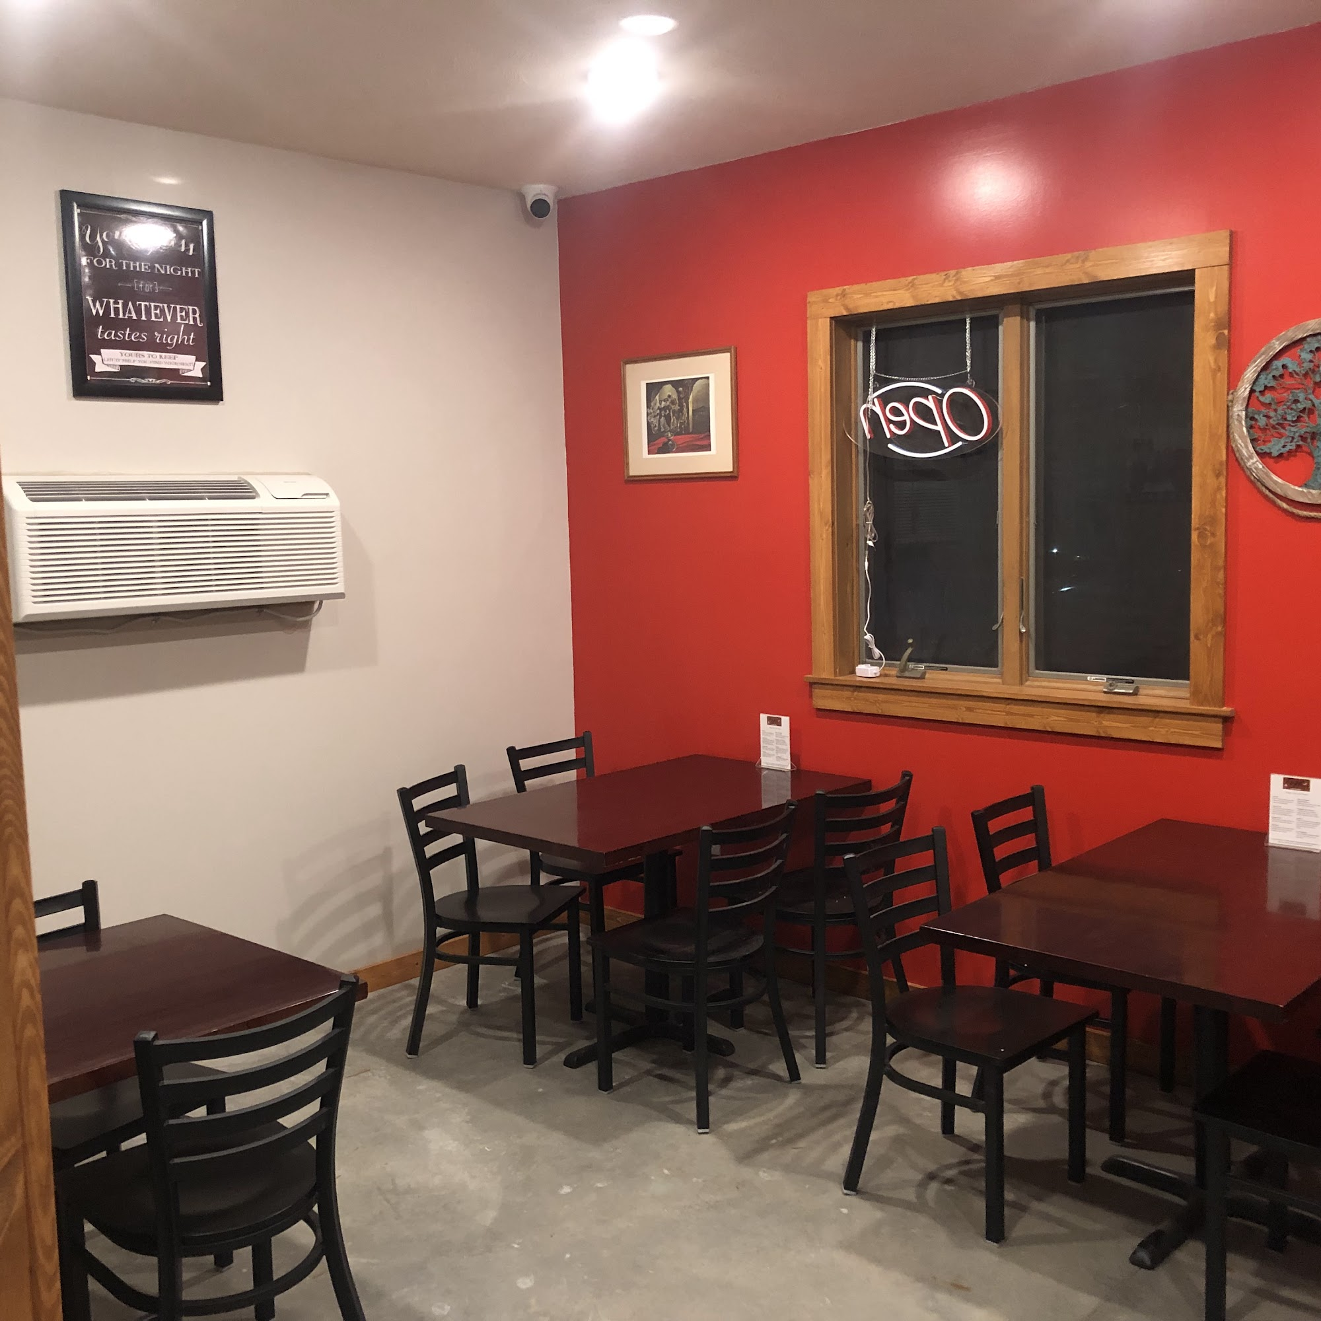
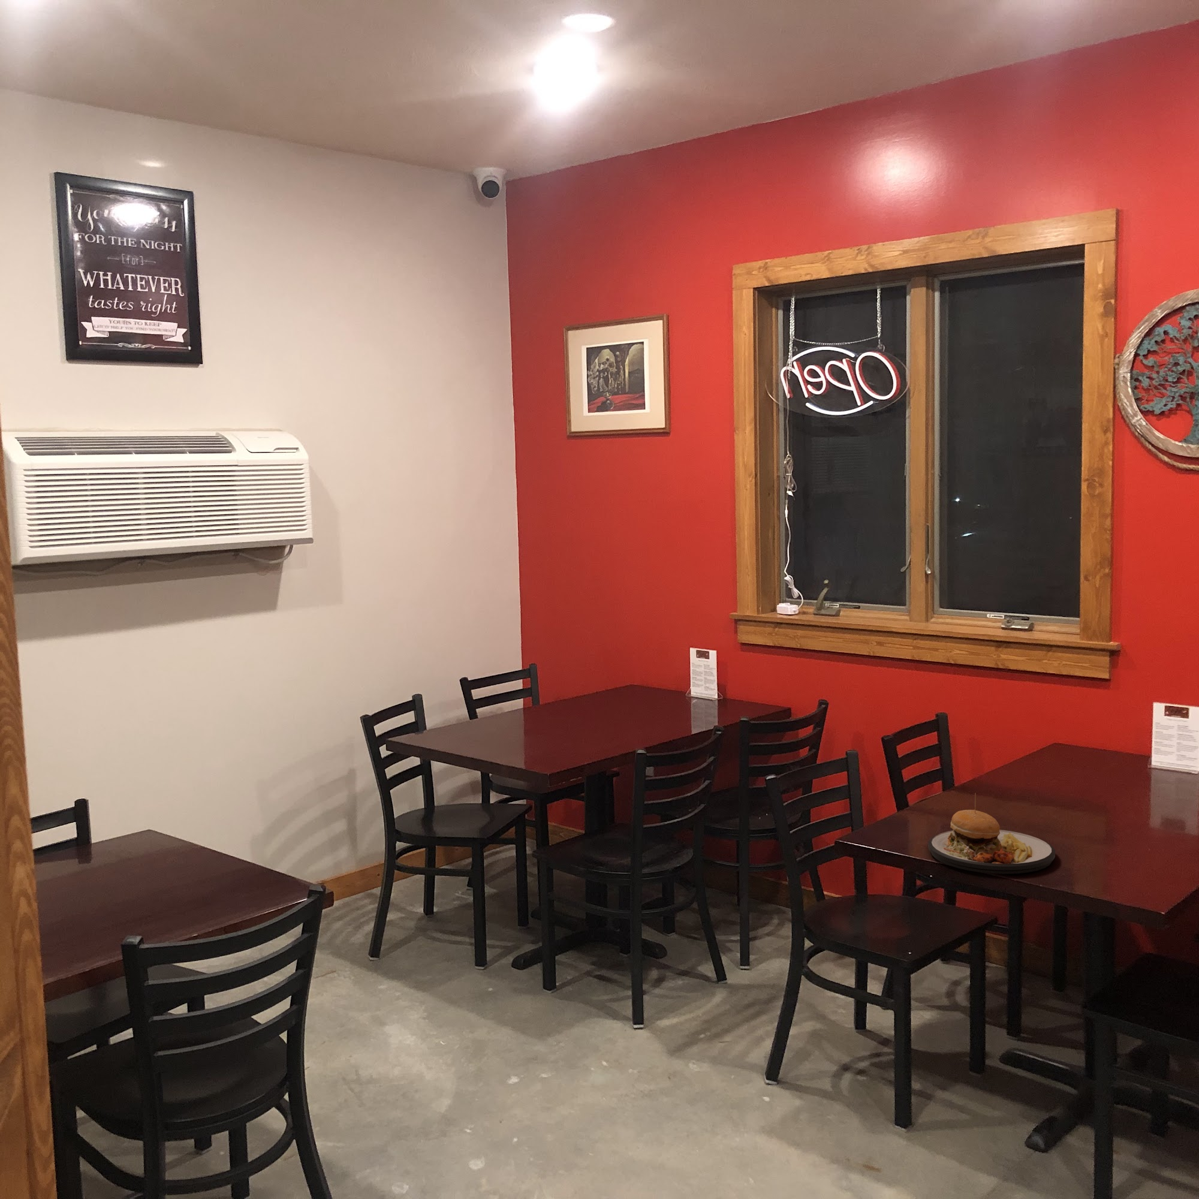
+ plate [928,793,1056,875]
